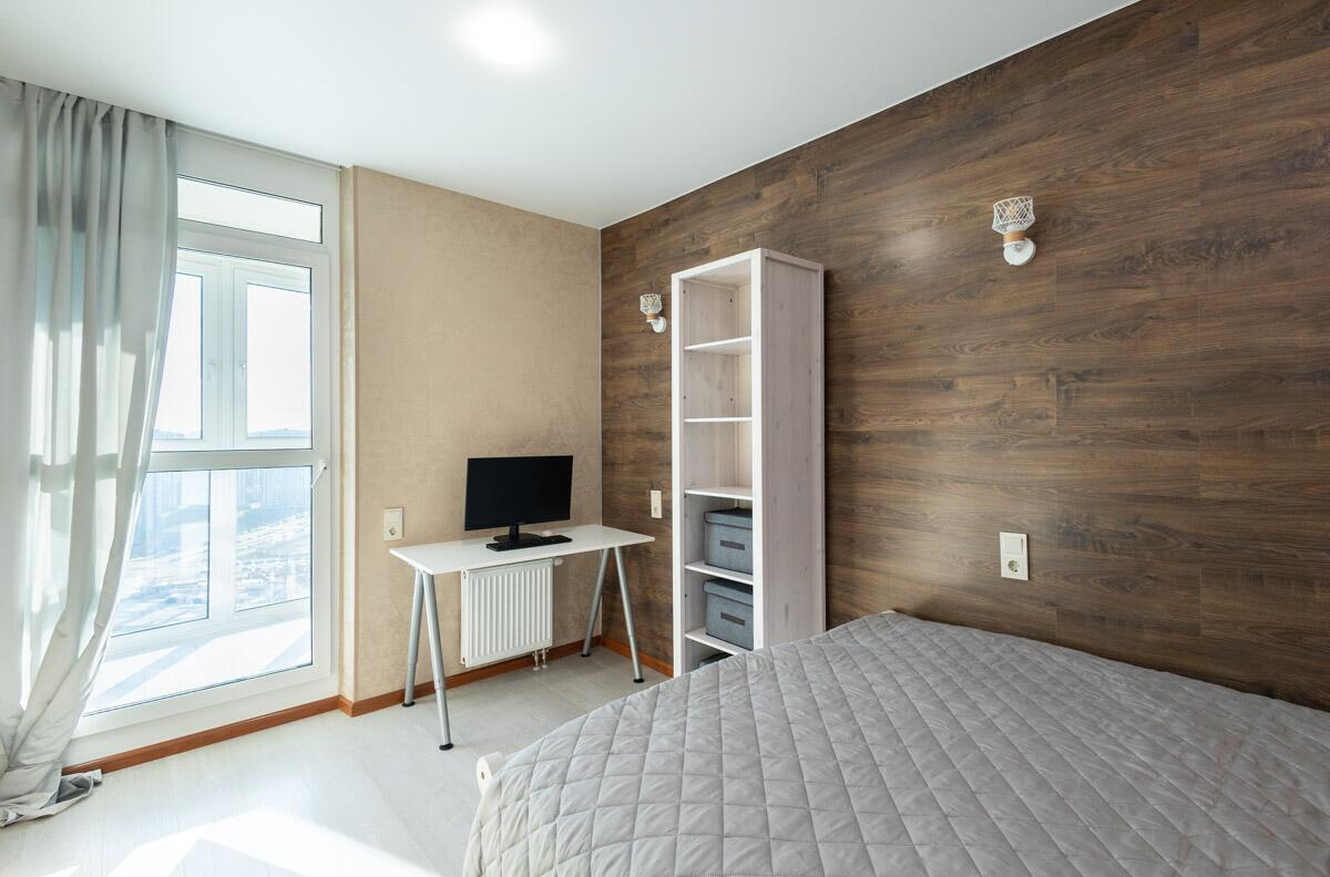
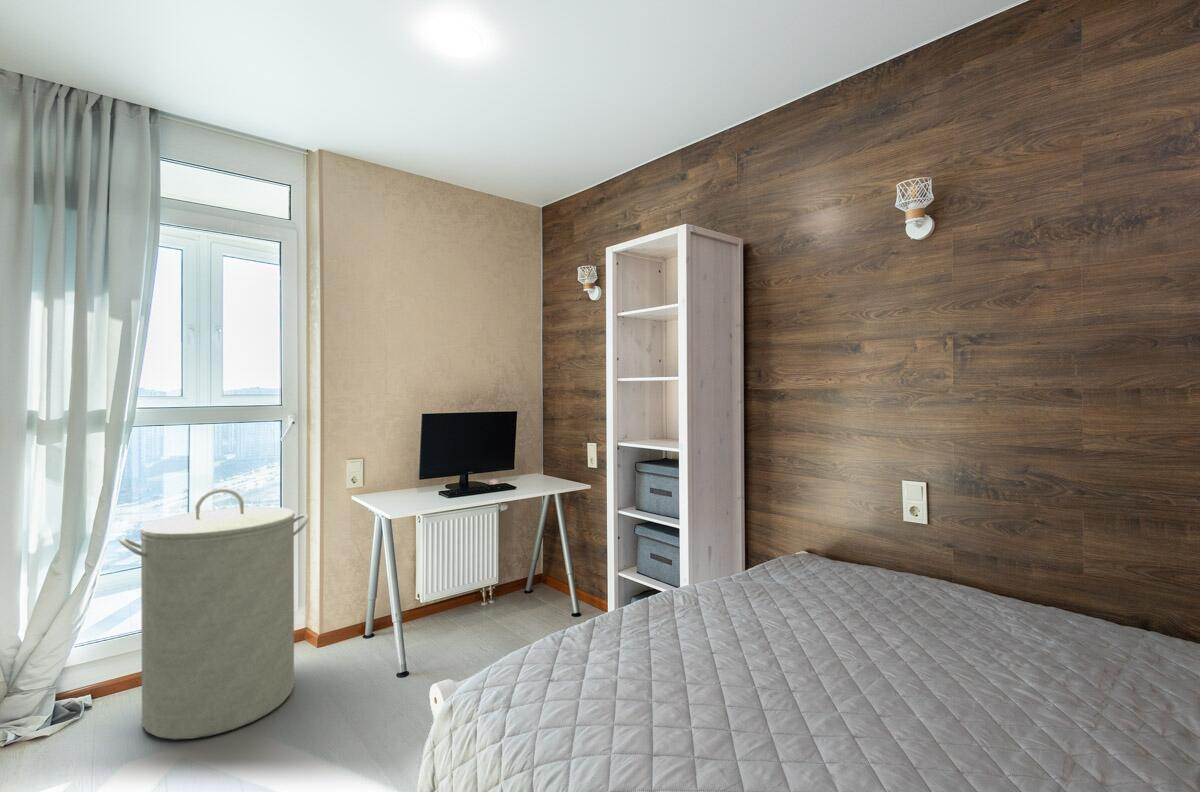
+ laundry hamper [118,488,310,740]
